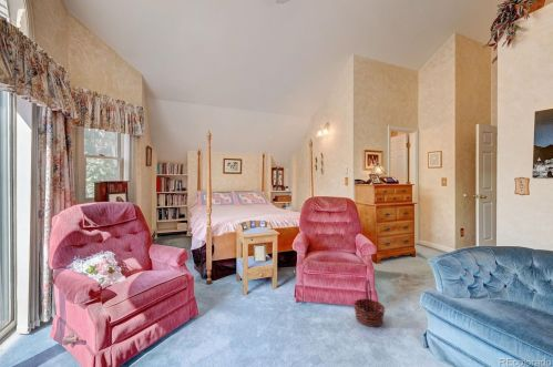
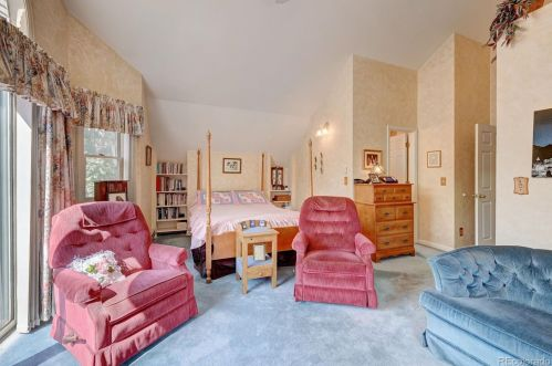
- basket [352,278,386,327]
